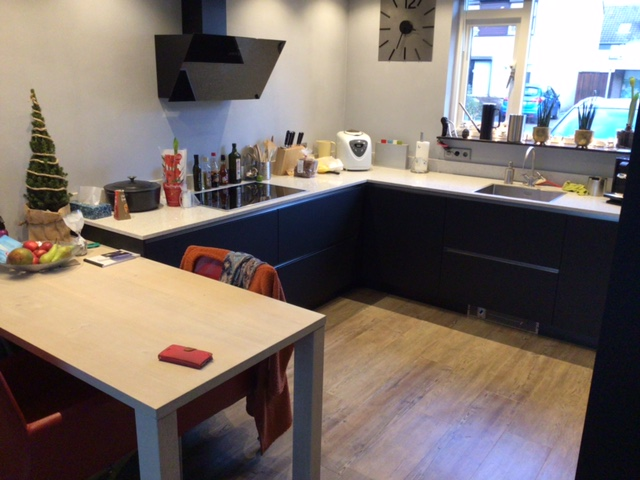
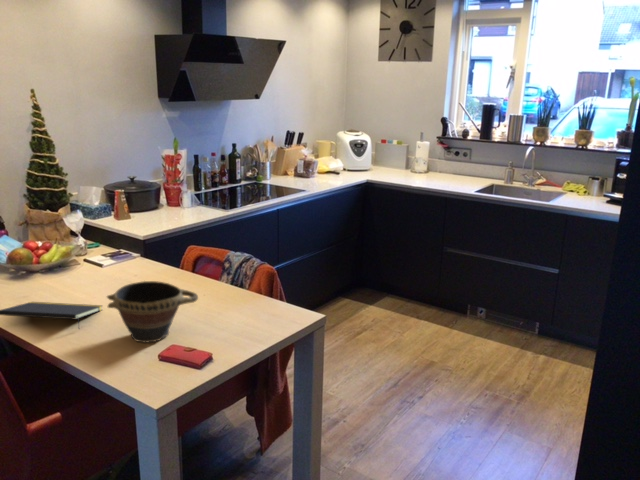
+ notepad [0,301,104,331]
+ bowl [105,280,199,344]
